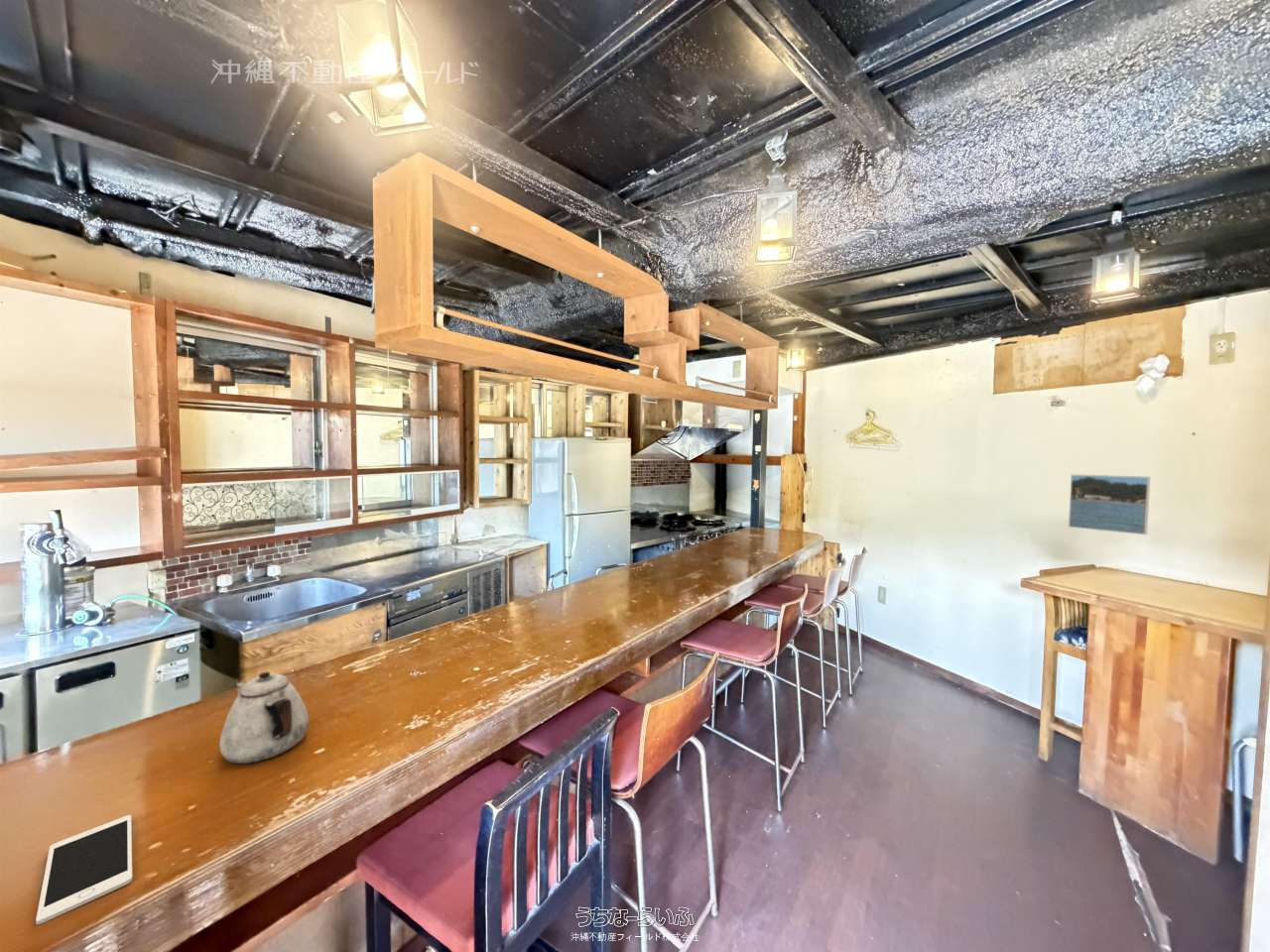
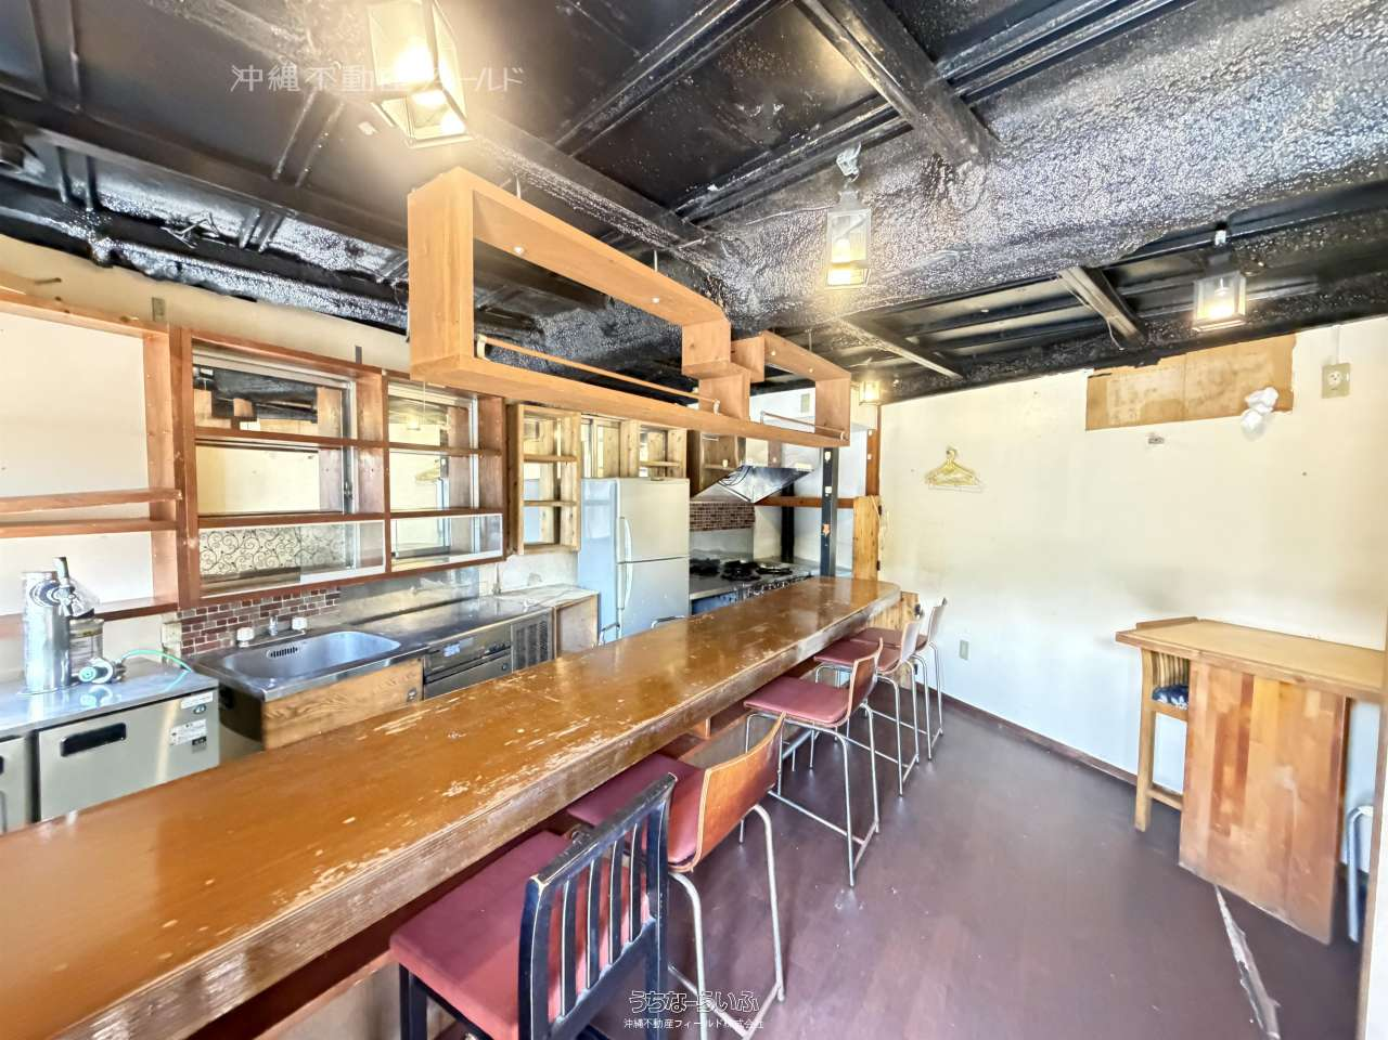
- teapot [218,671,310,765]
- cell phone [35,814,133,925]
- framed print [1068,473,1151,535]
